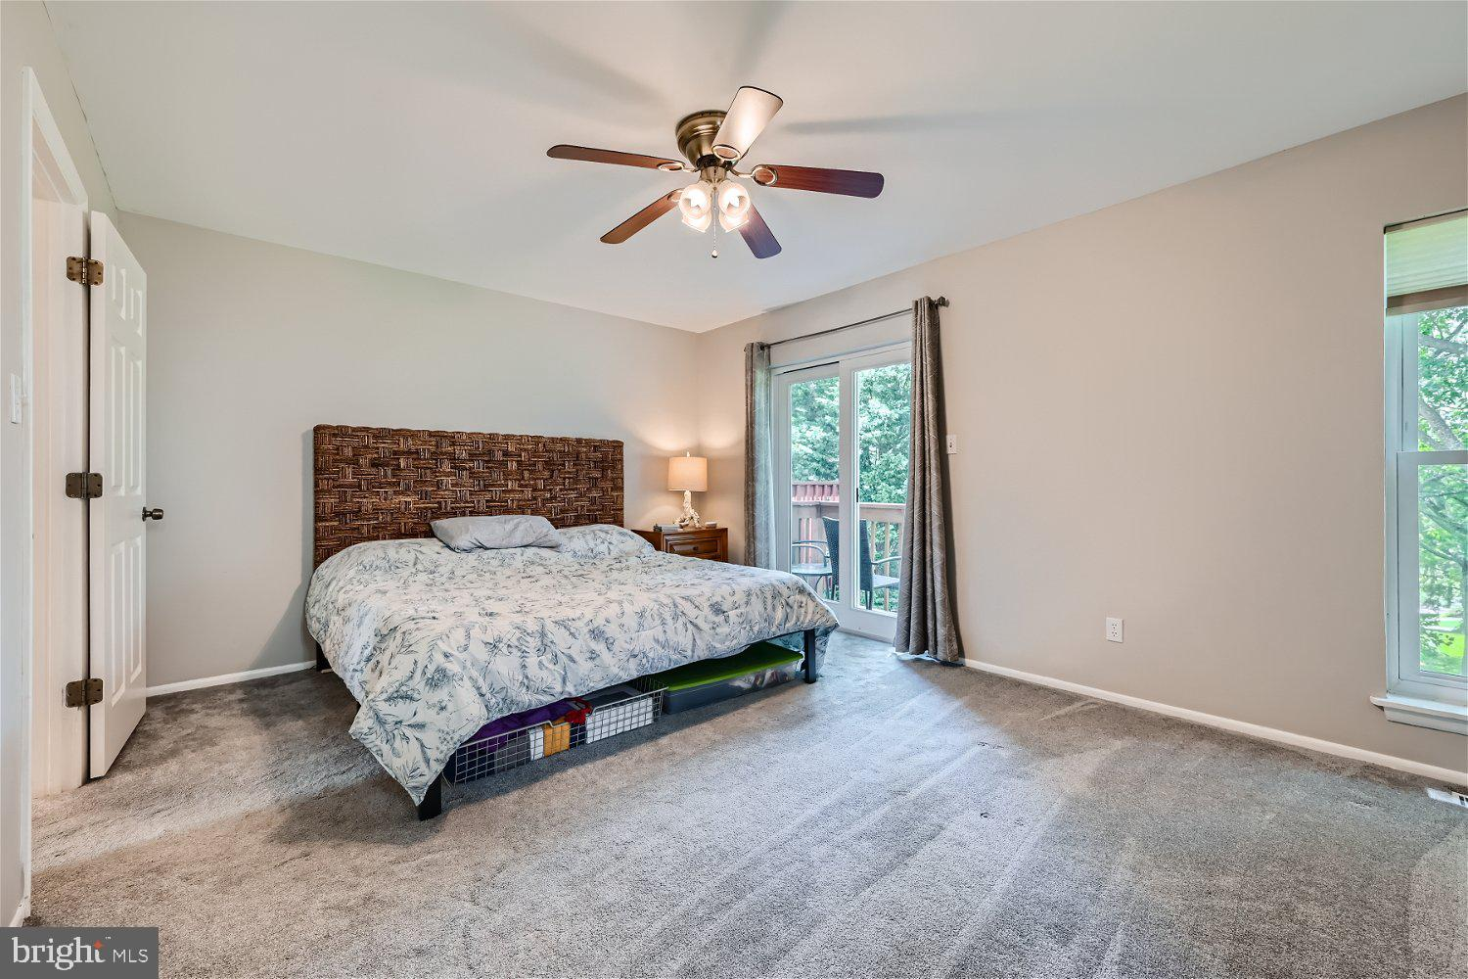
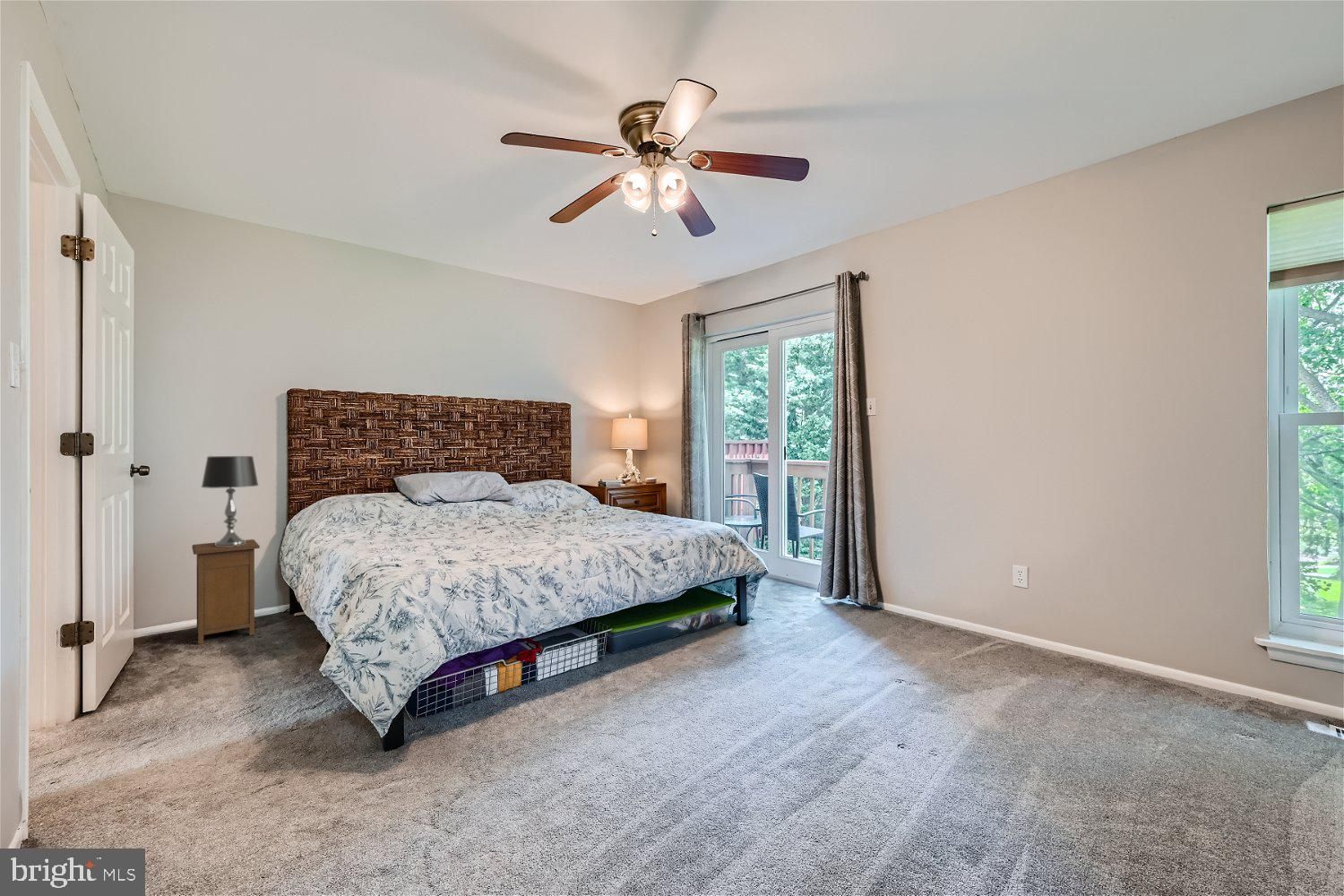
+ table lamp [201,455,260,547]
+ nightstand [192,538,261,645]
